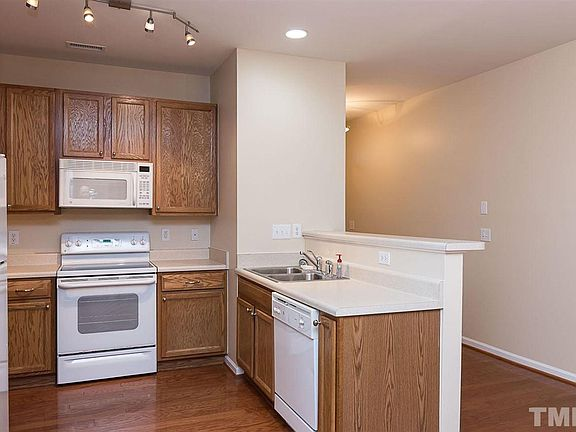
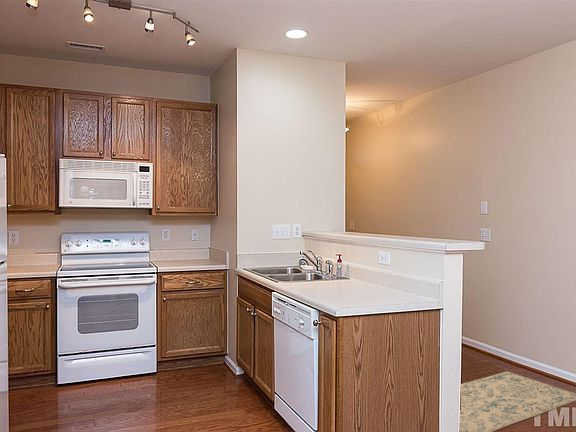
+ rug [460,370,576,432]
